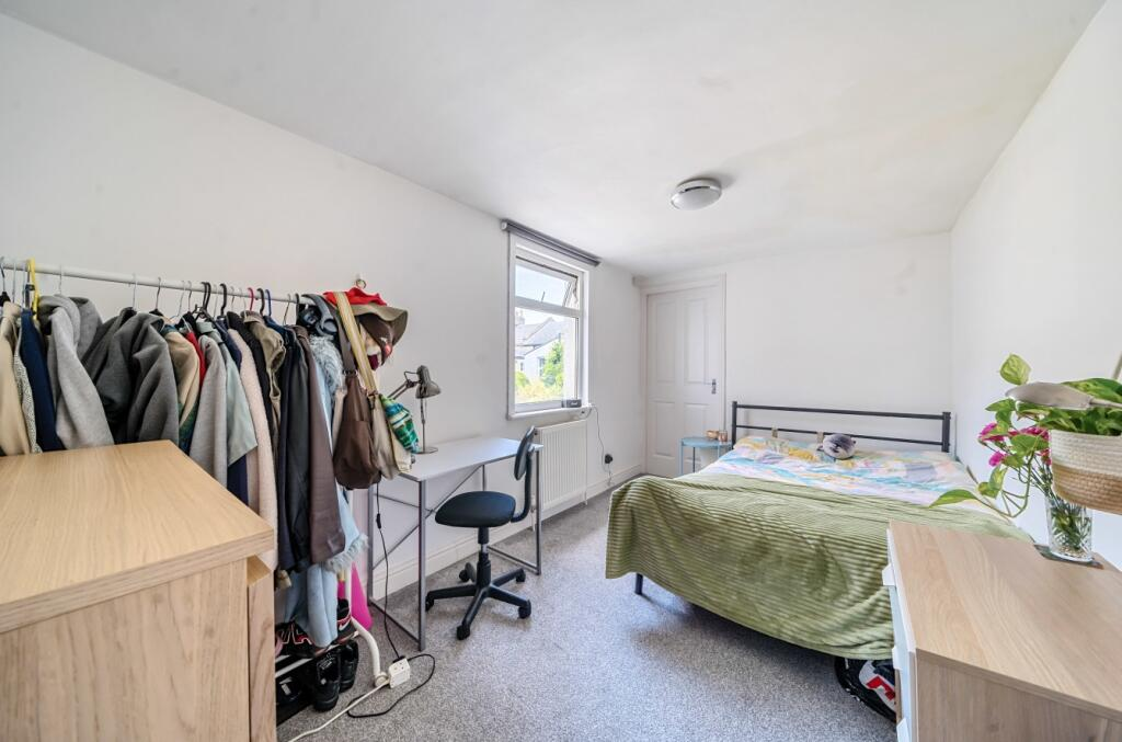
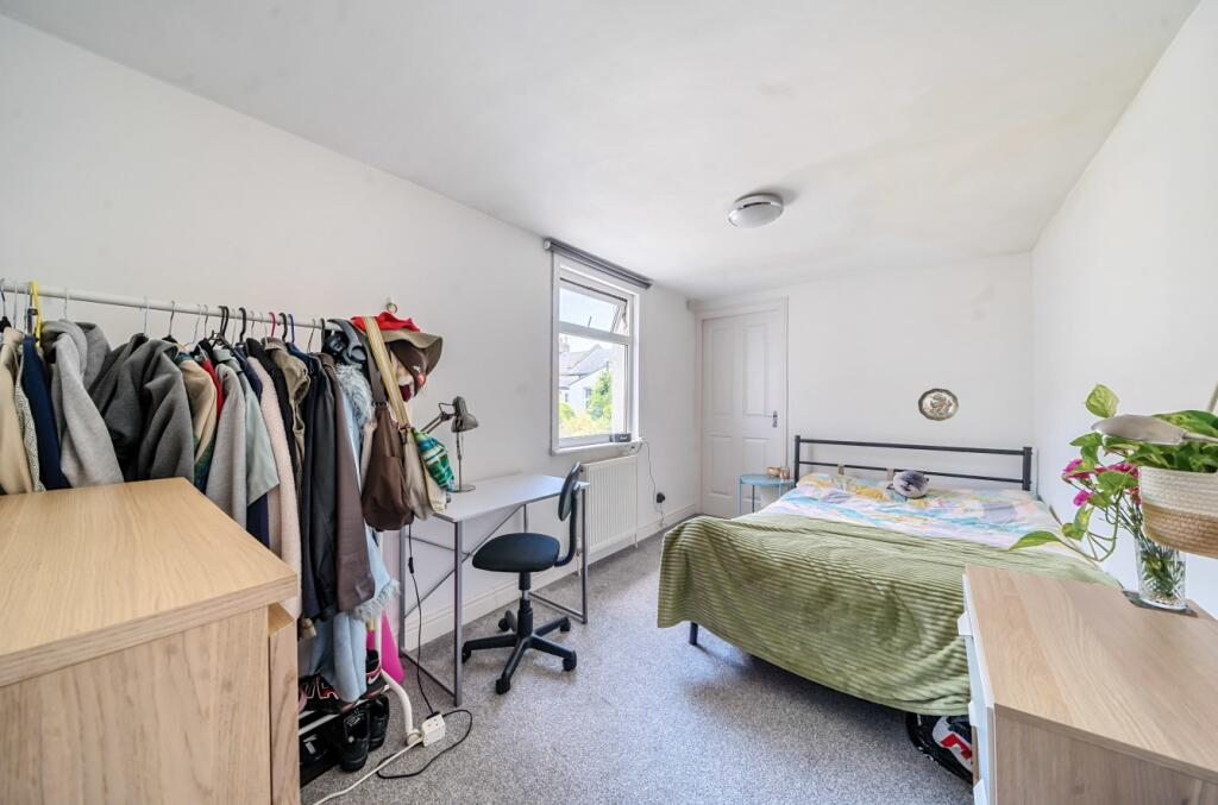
+ decorative plate [917,388,960,422]
